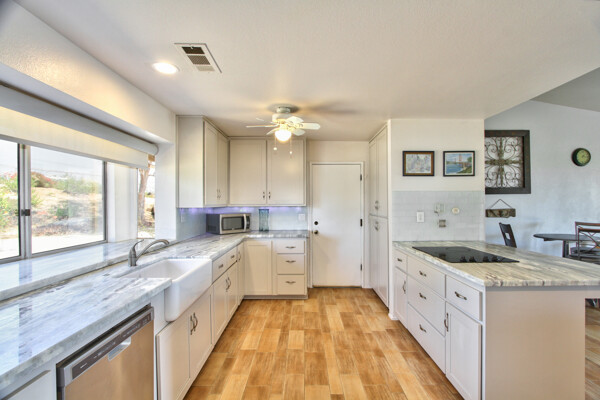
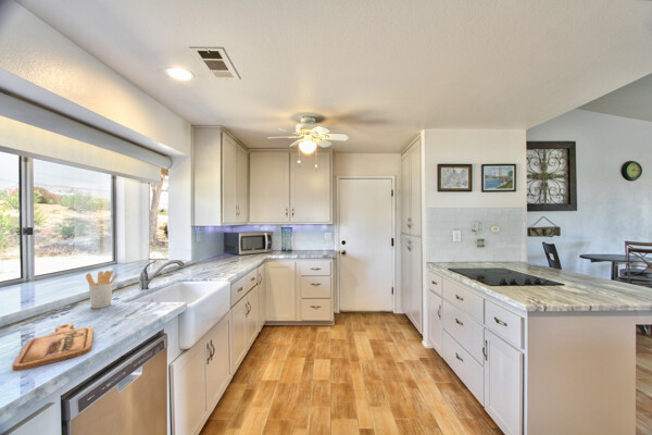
+ utensil holder [85,270,118,310]
+ cutting board [11,323,95,372]
